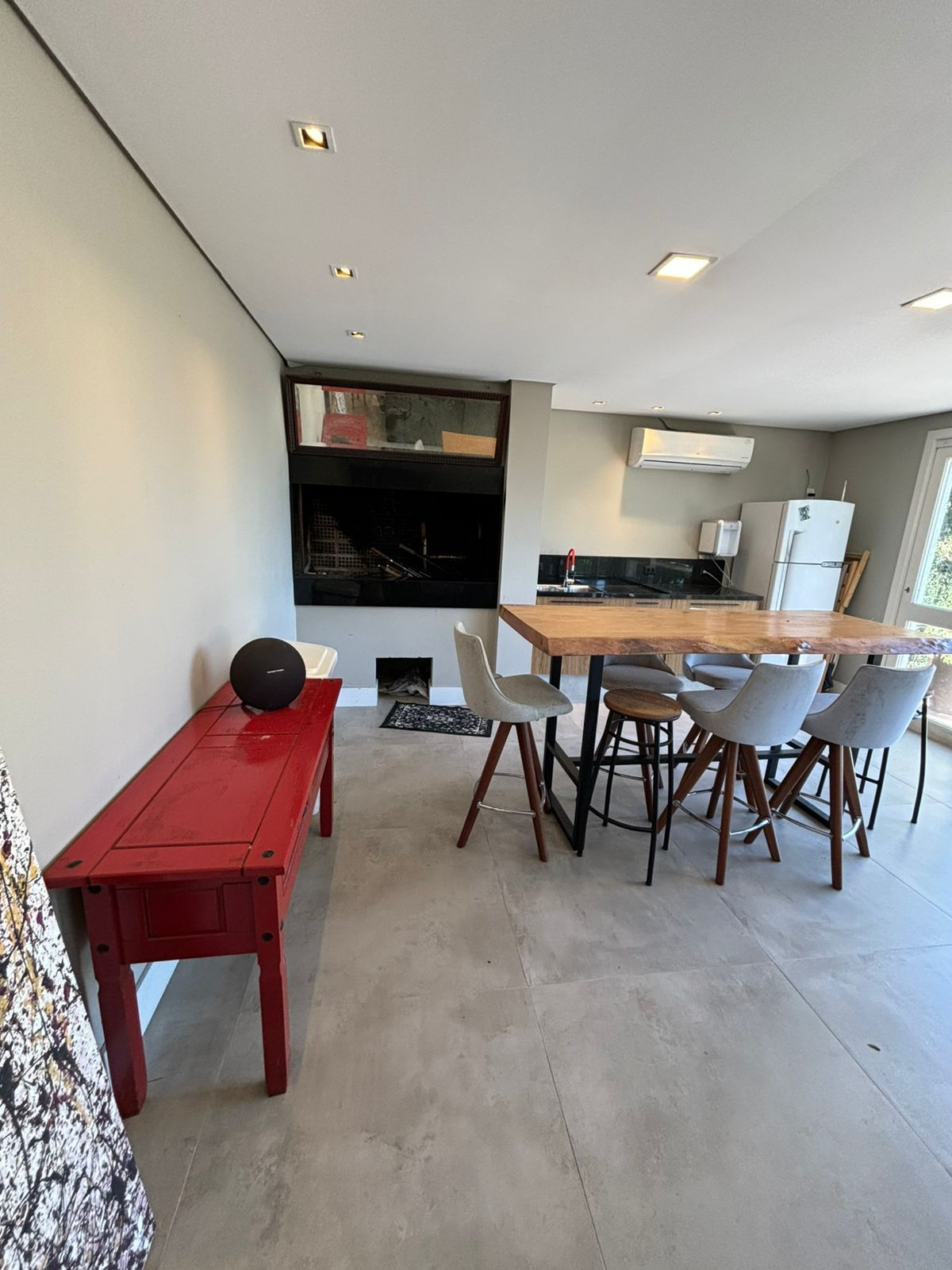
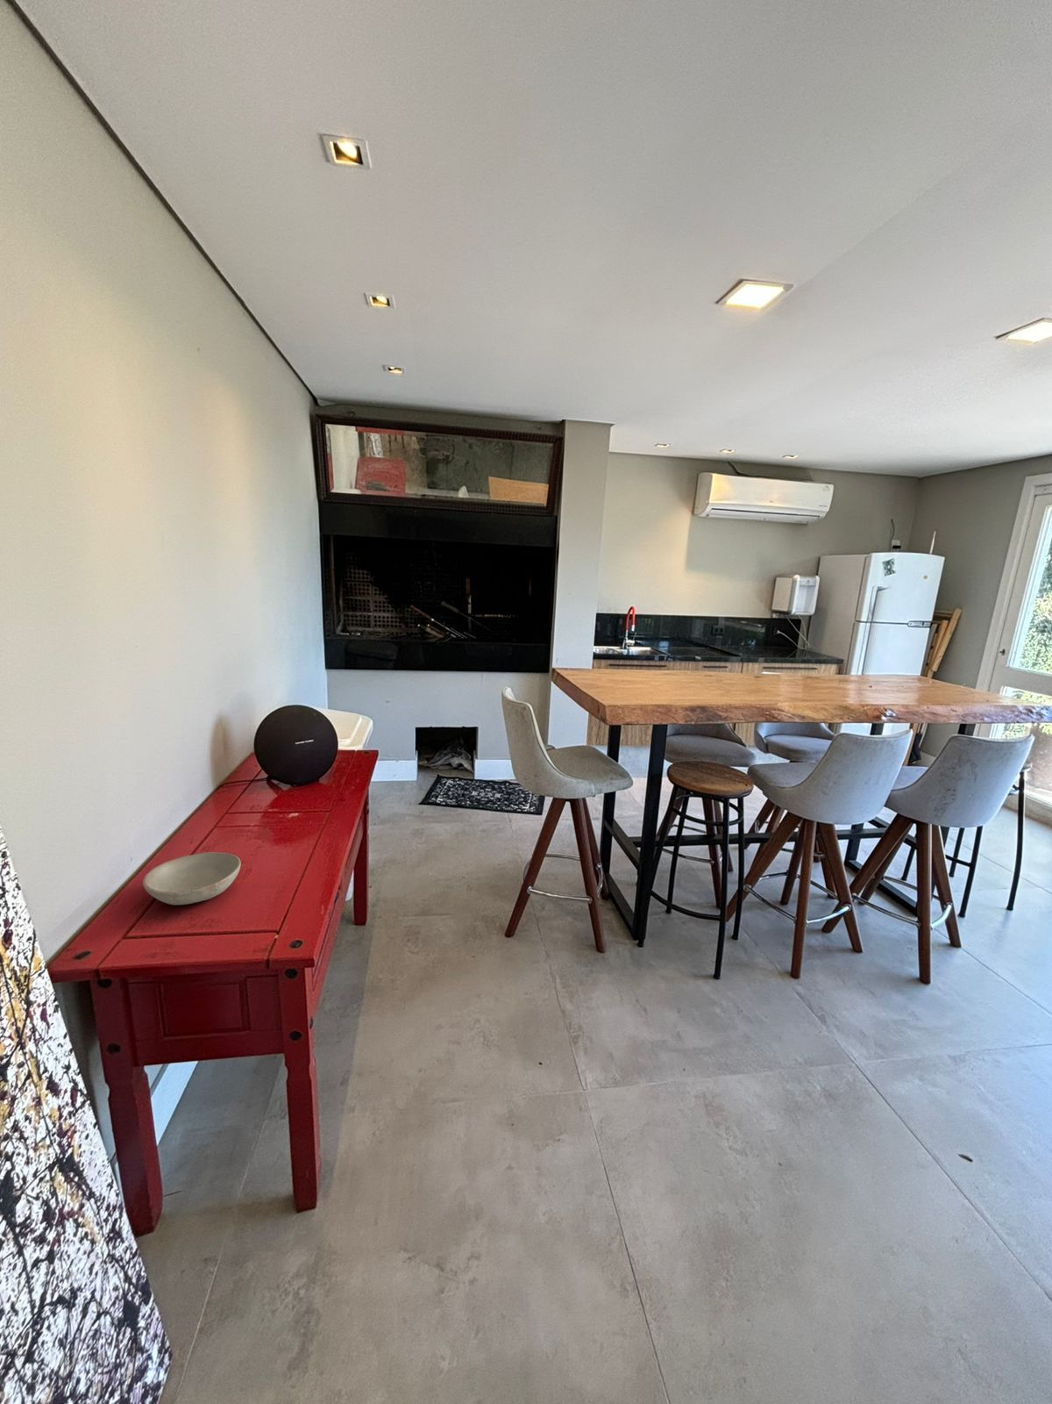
+ bowl [143,851,242,905]
